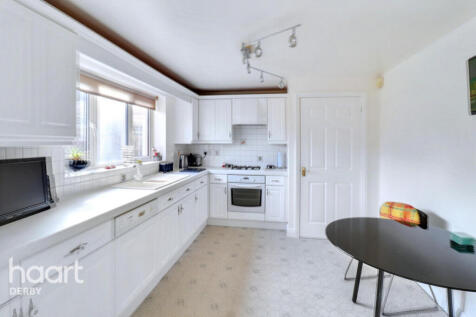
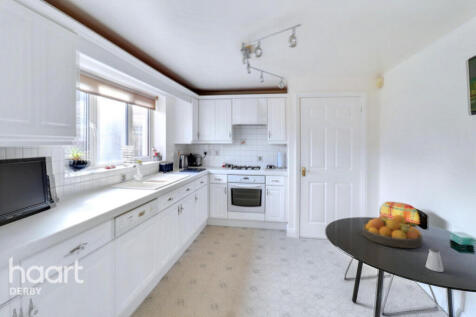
+ saltshaker [425,247,445,273]
+ fruit bowl [361,214,424,249]
